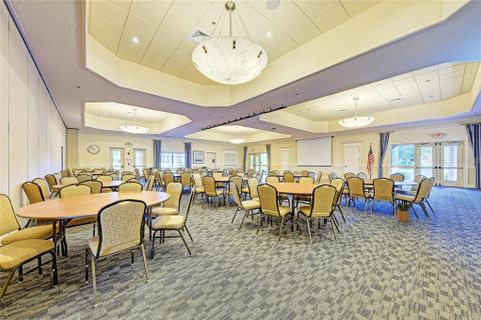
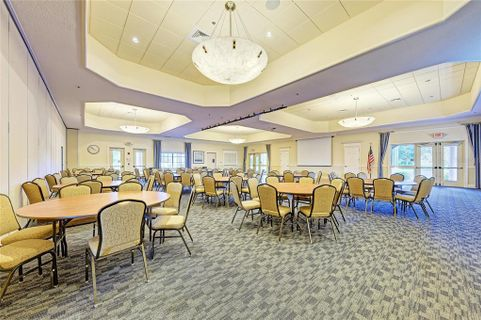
- potted plant [395,202,413,223]
